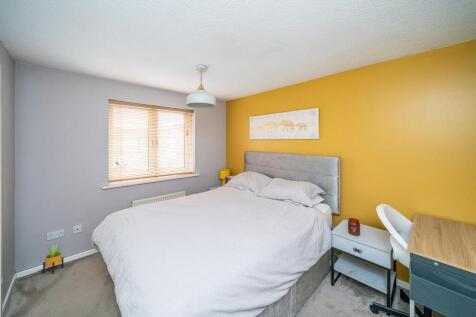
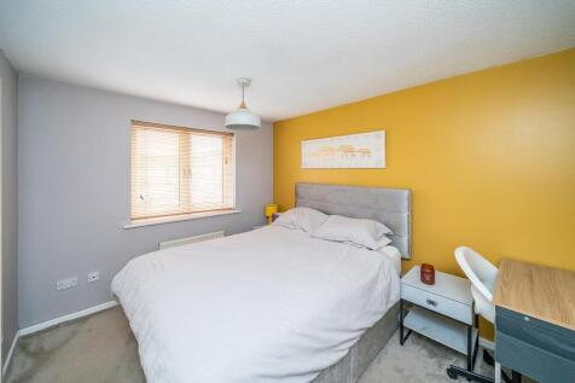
- potted plant [42,244,65,274]
